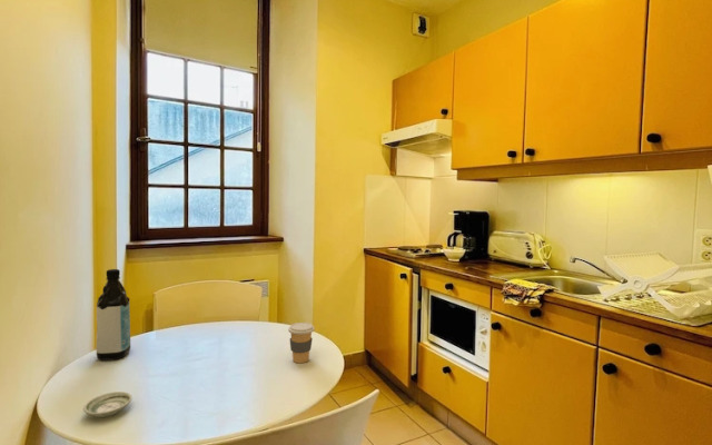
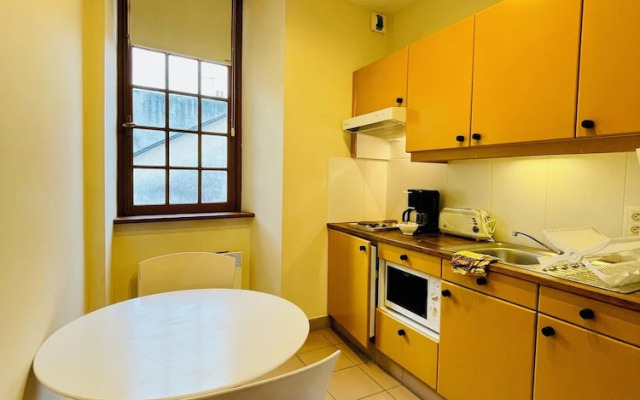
- coffee cup [287,322,315,364]
- saucer [82,390,134,418]
- water bottle [96,268,131,362]
